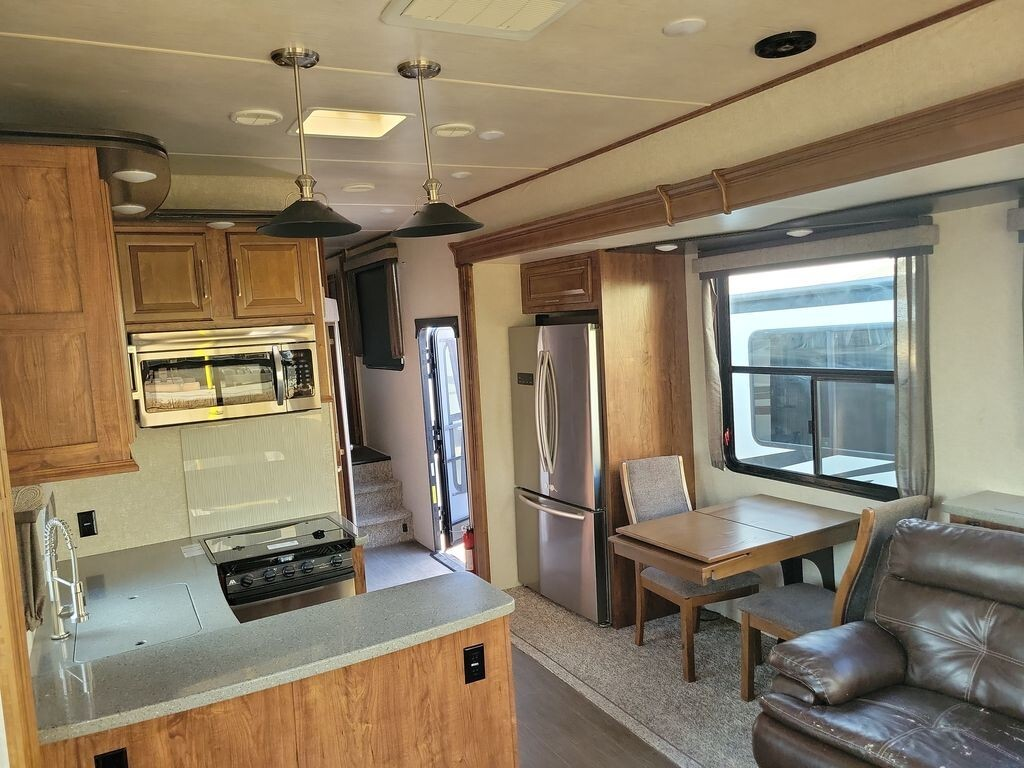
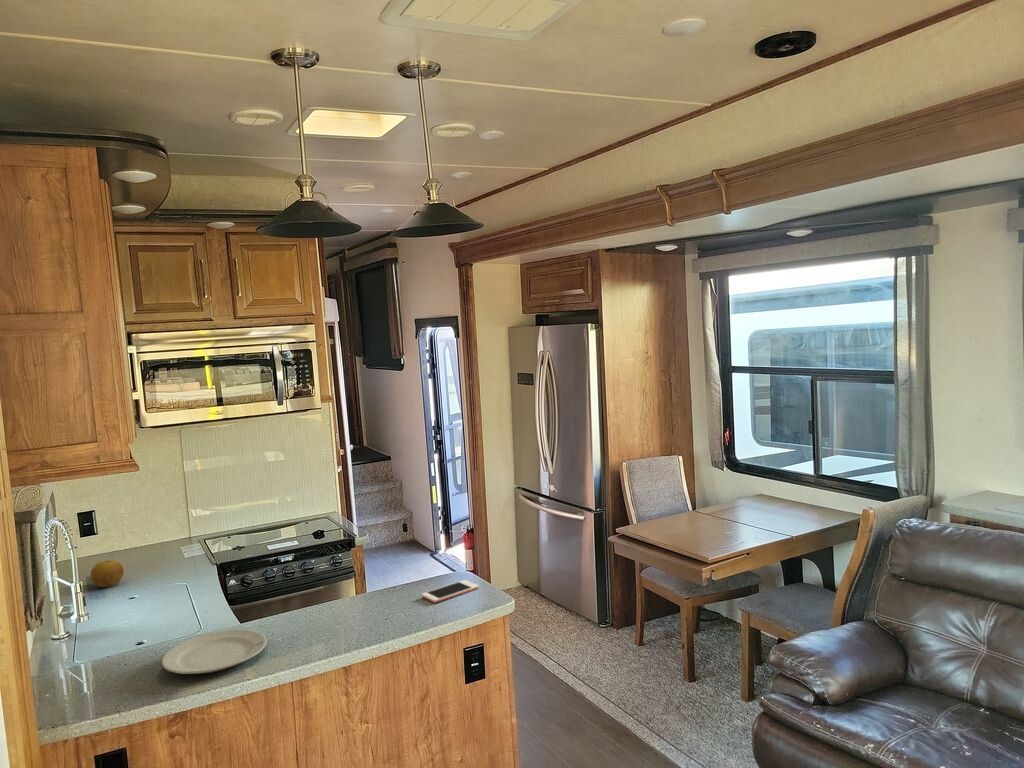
+ chinaware [161,628,268,675]
+ fruit [90,559,125,588]
+ cell phone [421,579,480,604]
